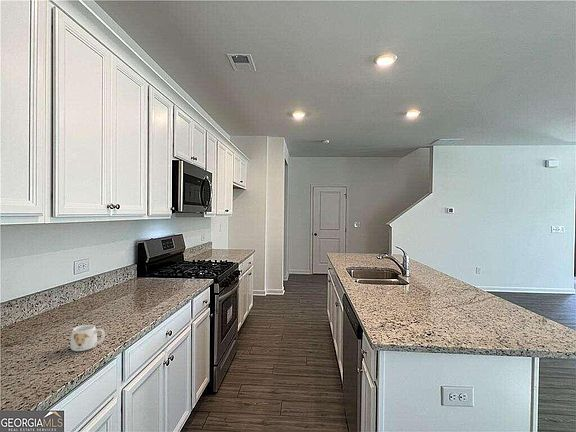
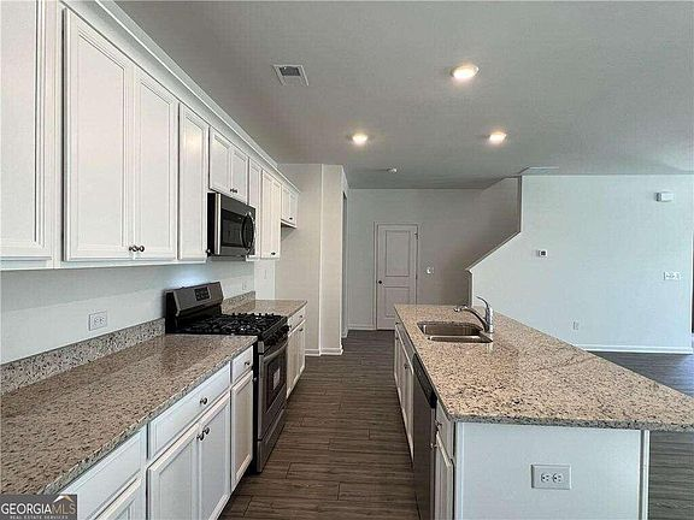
- mug [70,324,106,352]
